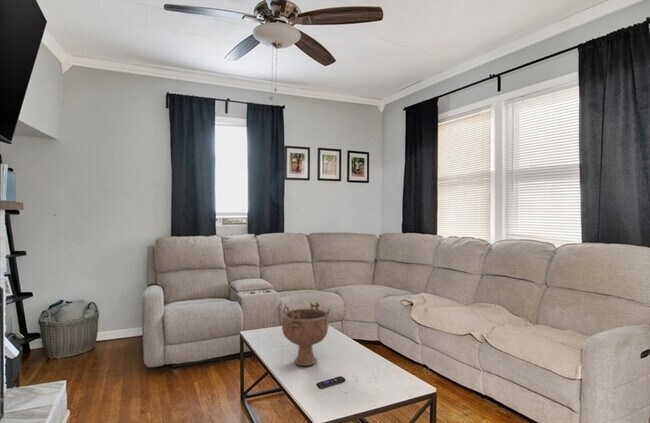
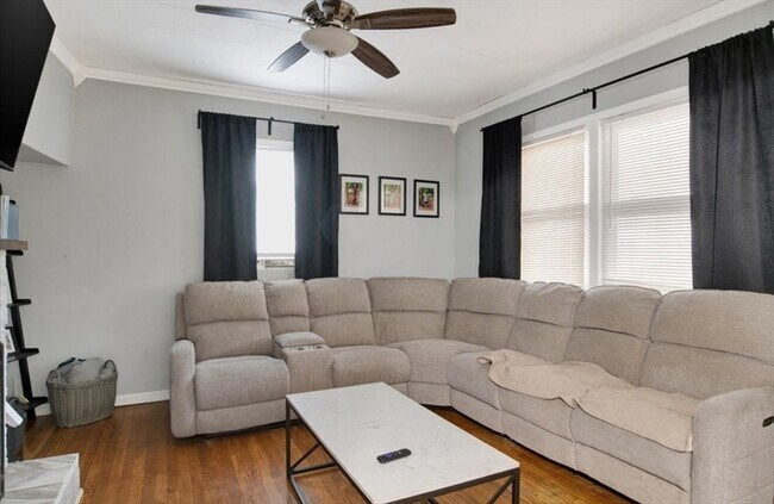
- decorative bowl [281,301,331,367]
